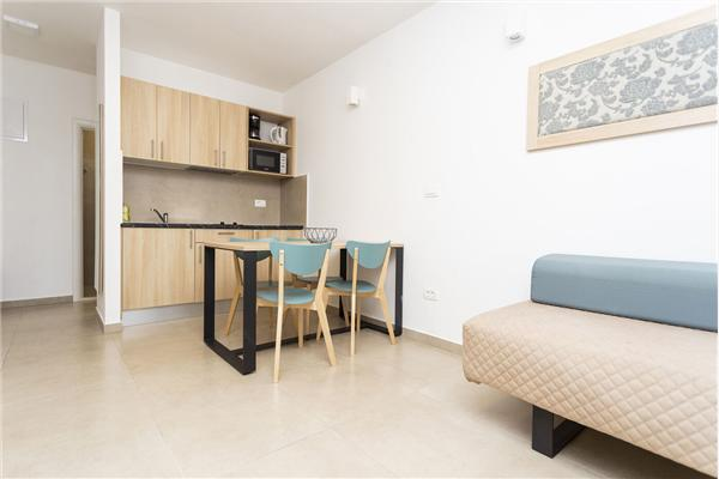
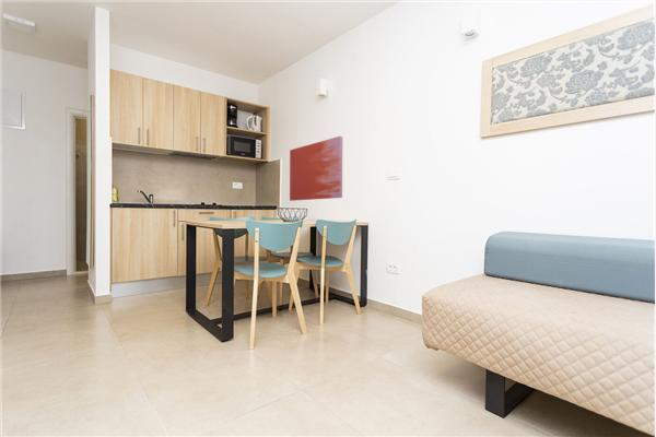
+ wall art [289,135,343,202]
